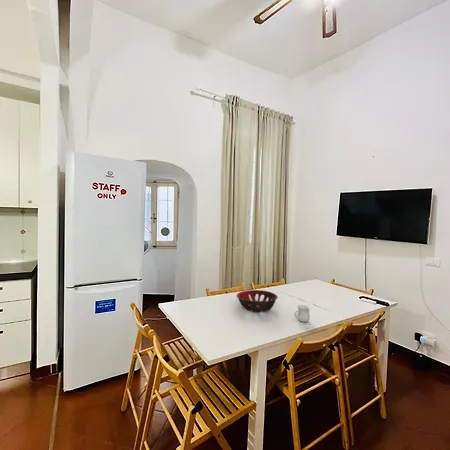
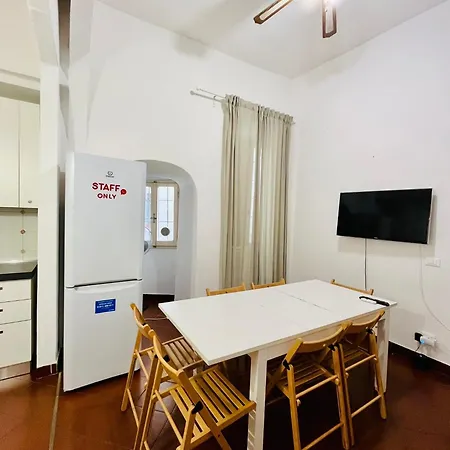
- decorative bowl [236,289,278,313]
- mug [294,304,312,323]
